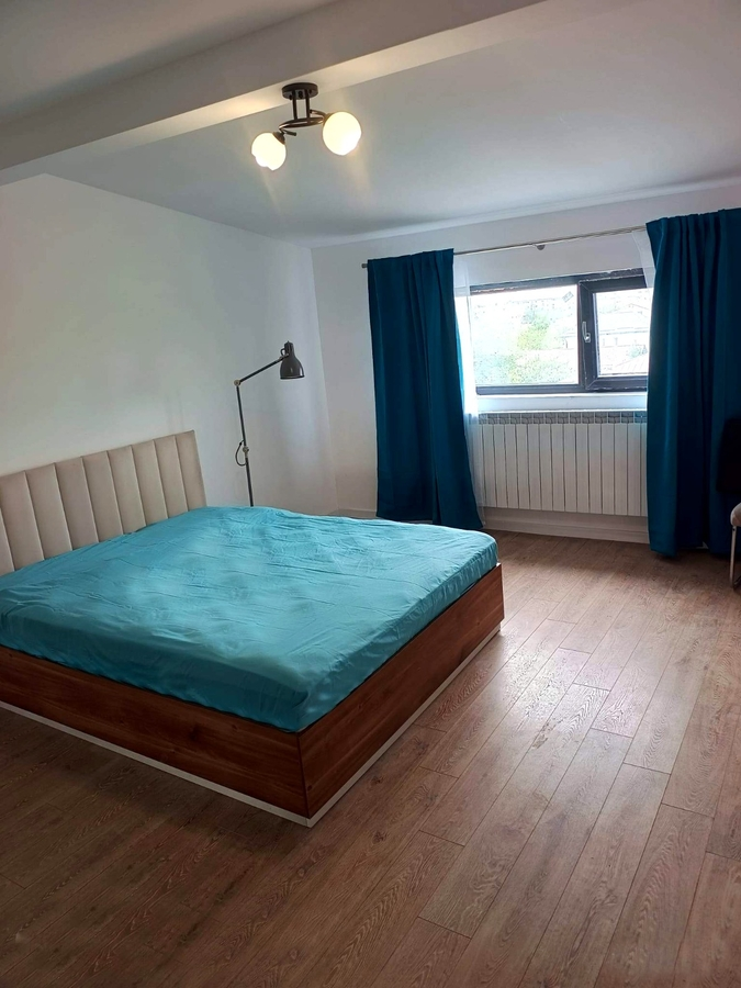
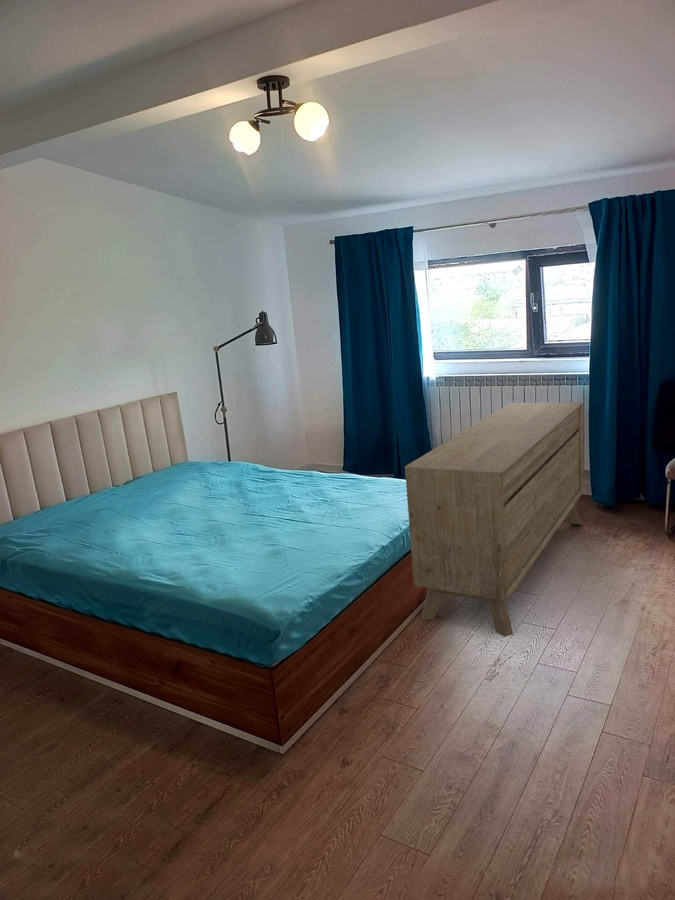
+ sideboard [404,402,584,638]
